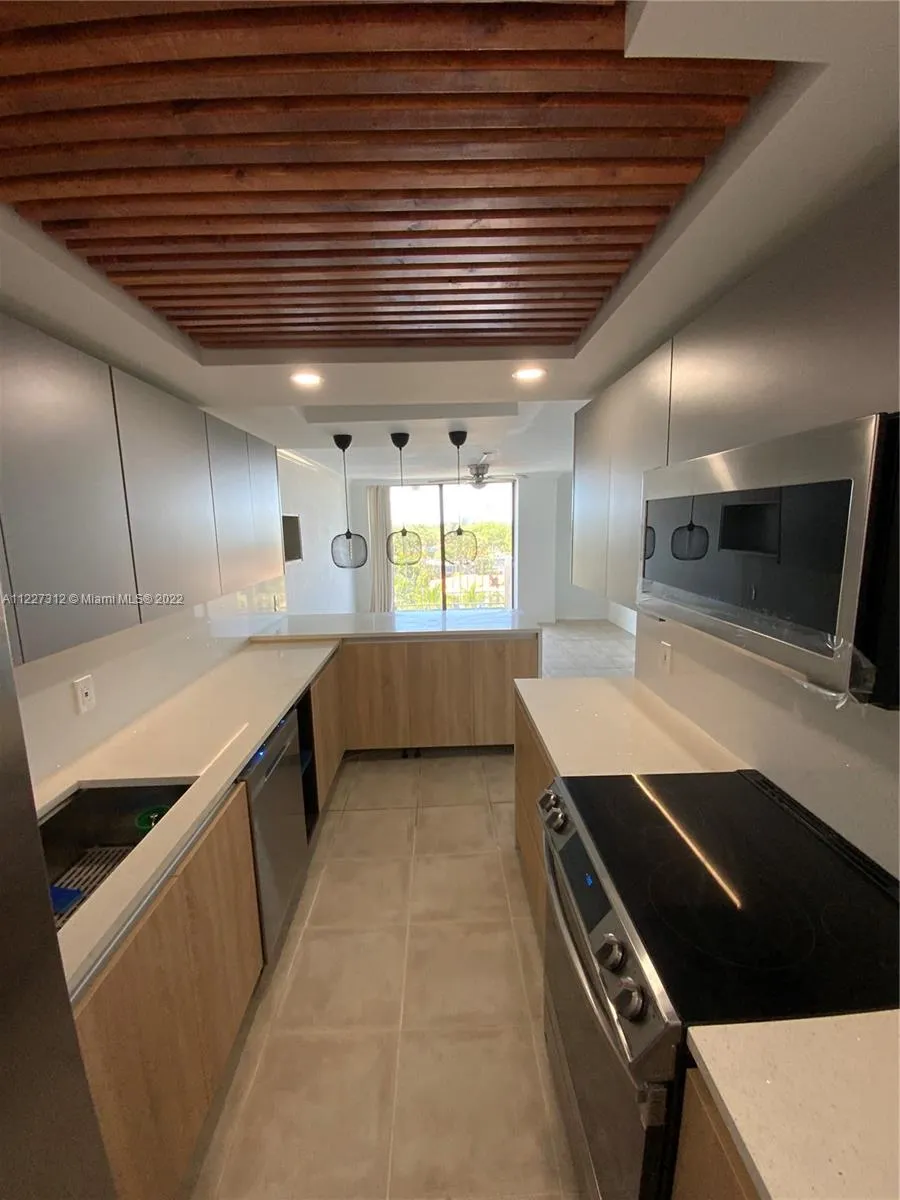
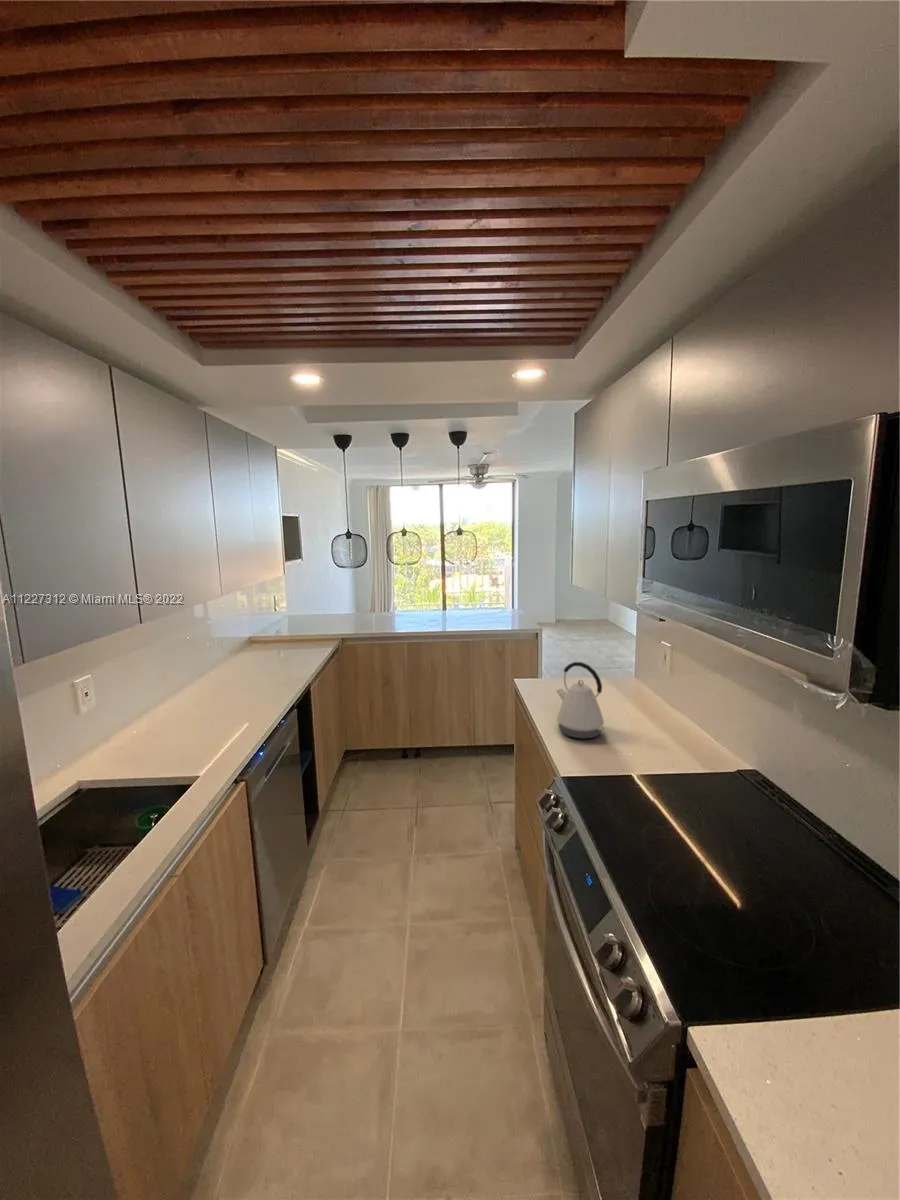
+ kettle [555,661,606,740]
